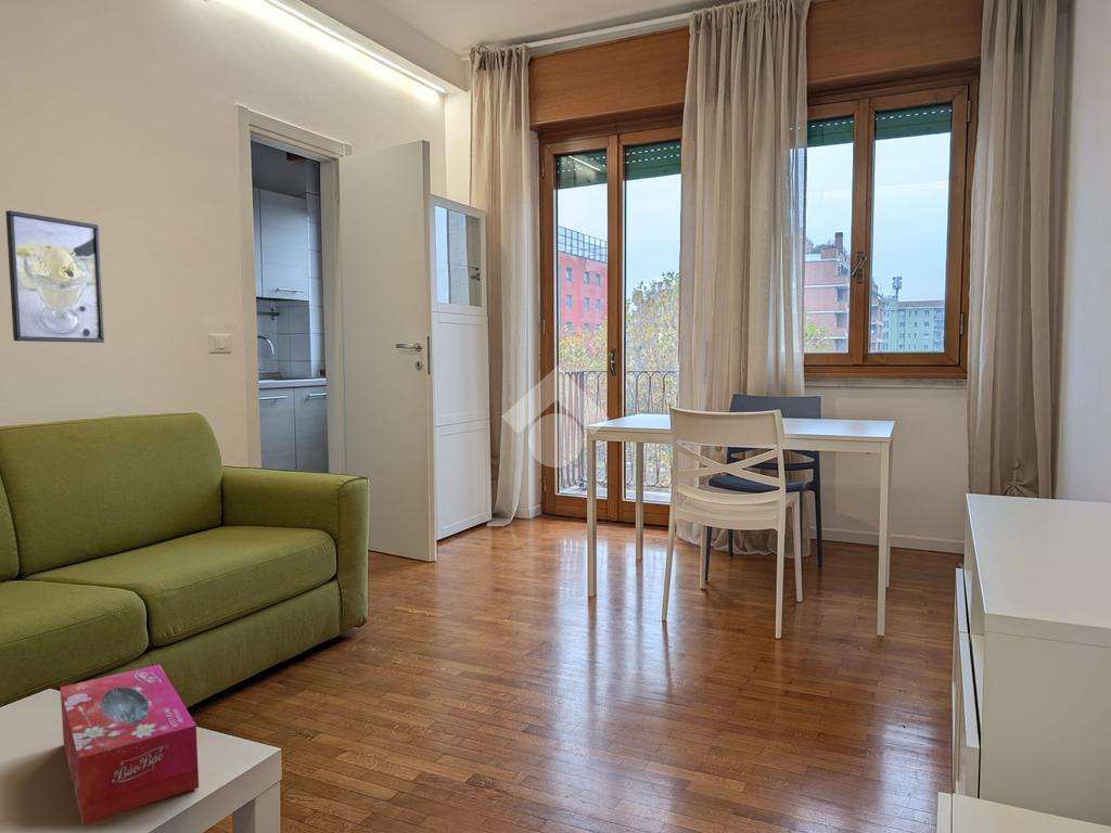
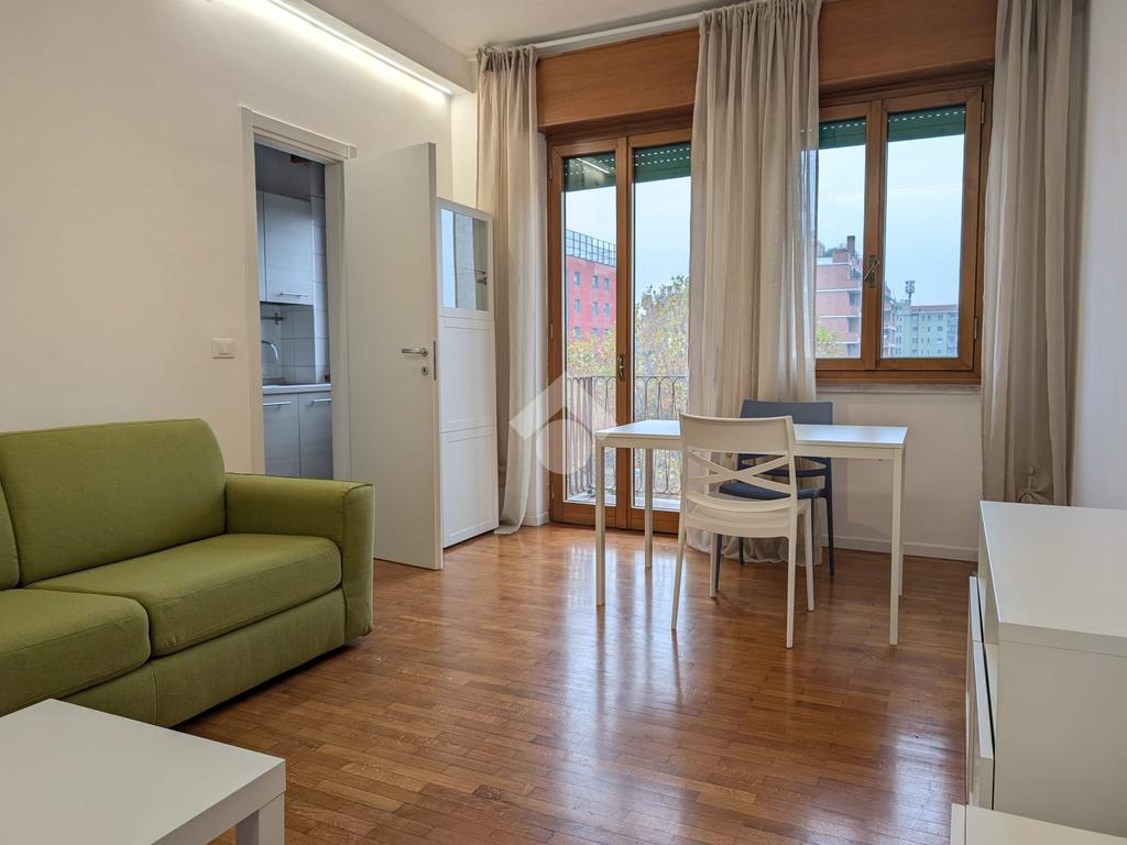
- tissue box [60,664,200,825]
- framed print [4,209,105,344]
